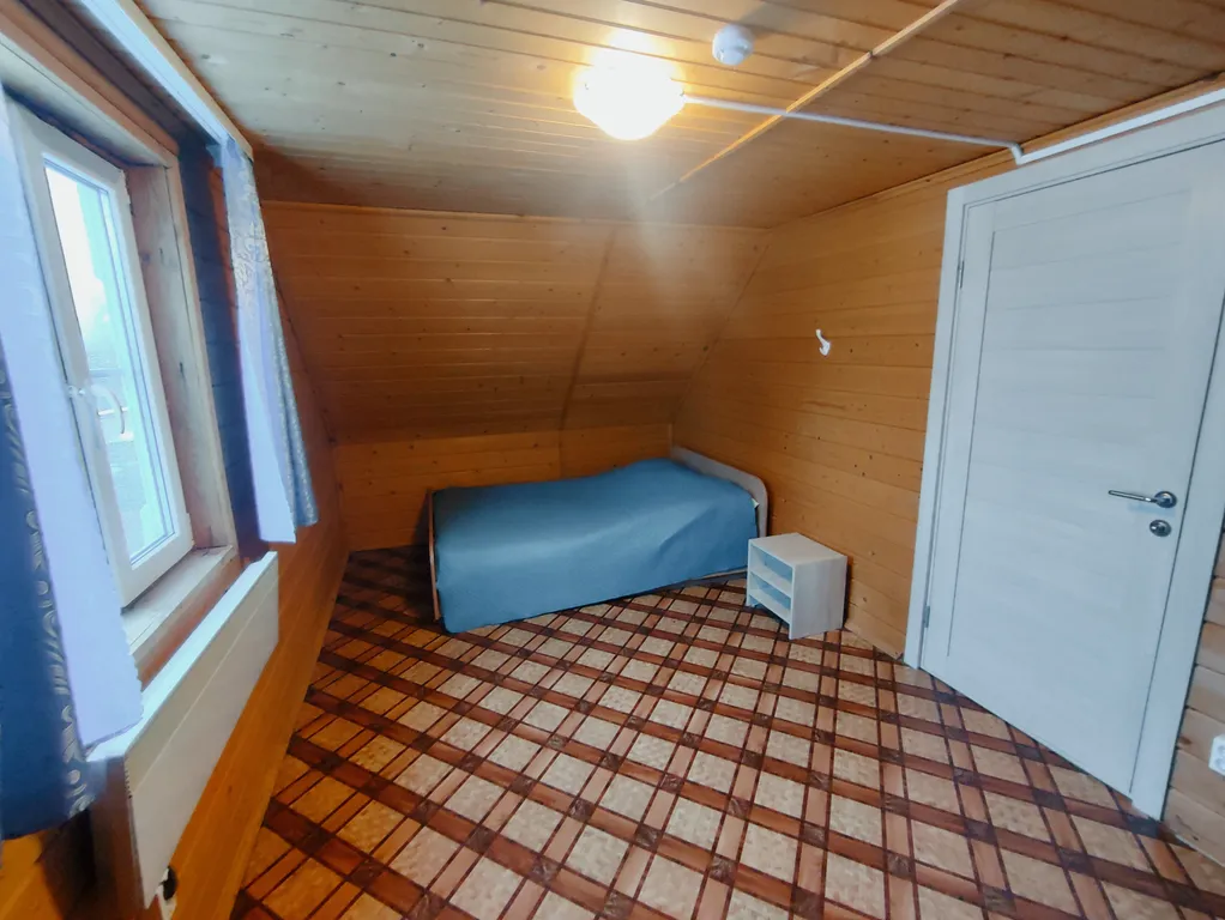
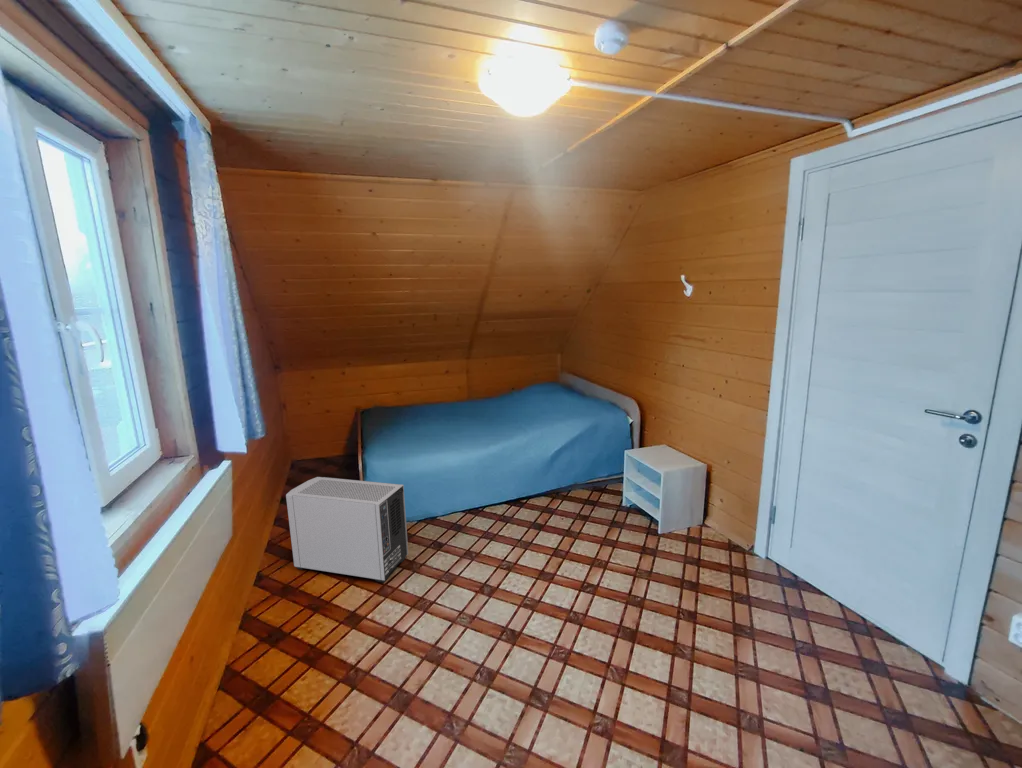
+ air purifier [285,476,409,583]
